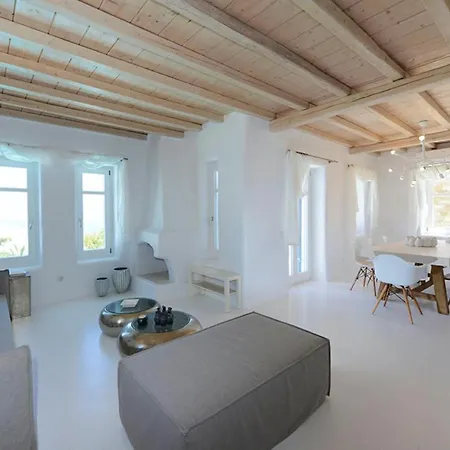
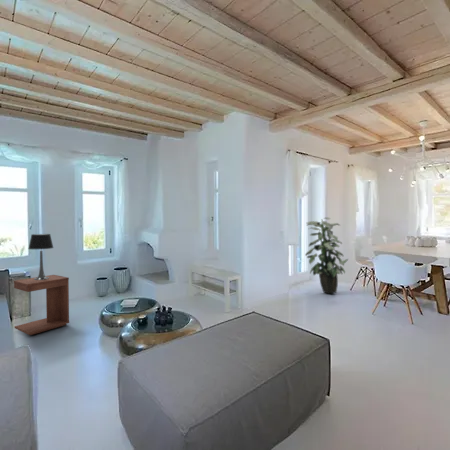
+ side table [13,274,70,336]
+ table lamp [28,233,54,280]
+ indoor plant [304,216,349,295]
